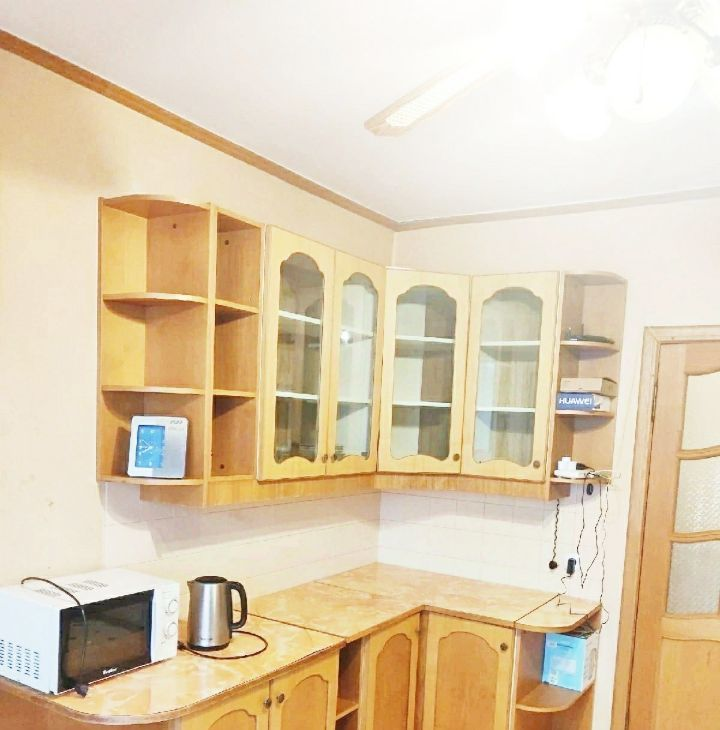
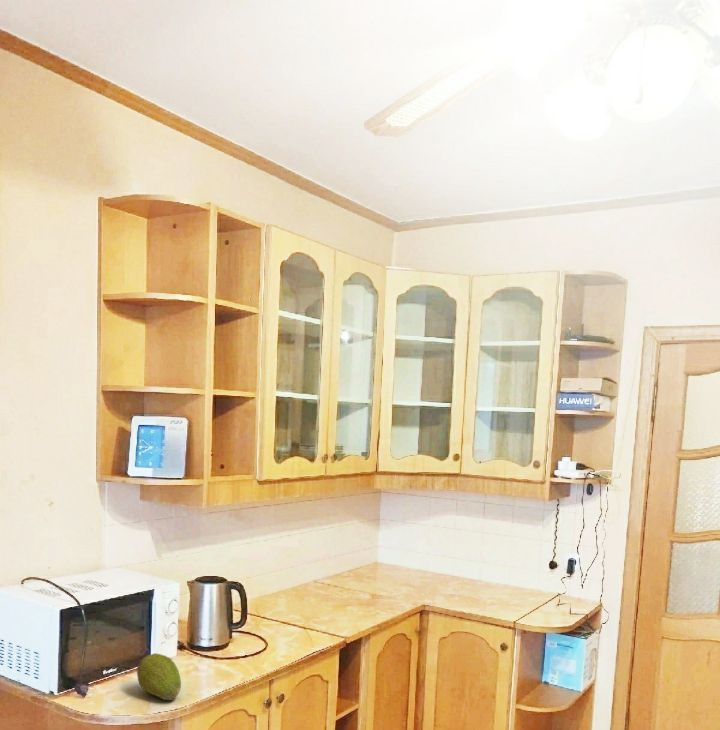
+ fruit [136,652,182,701]
